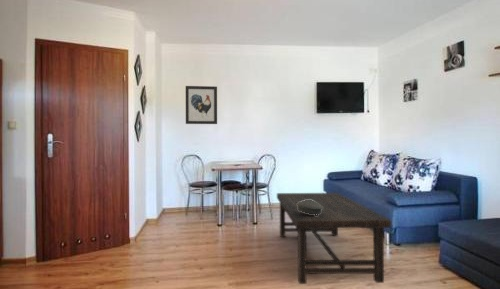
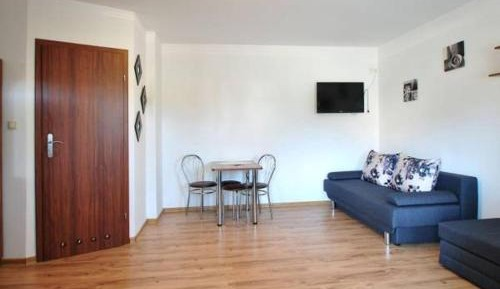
- coffee table [276,192,392,285]
- wall art [185,85,218,125]
- decorative box [297,200,323,216]
